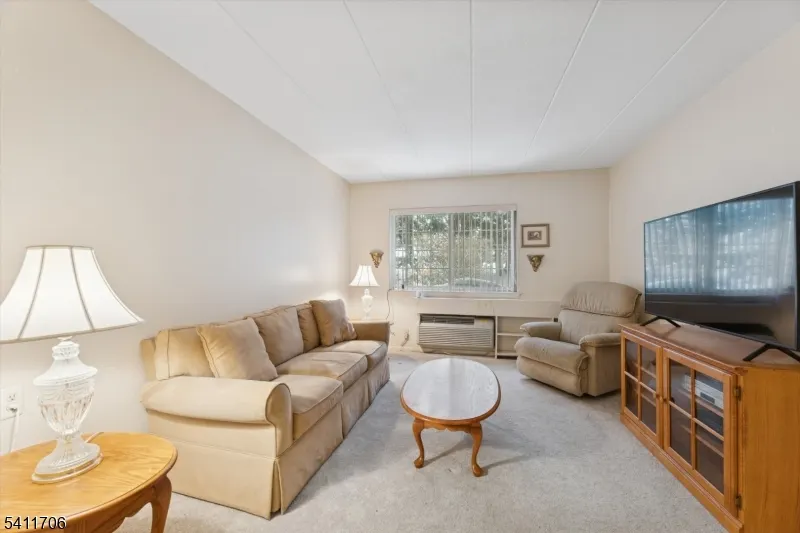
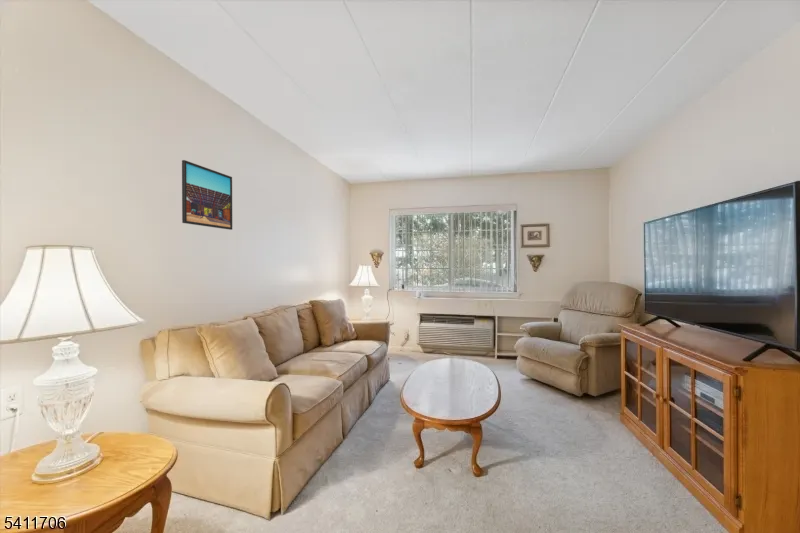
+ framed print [181,159,233,231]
